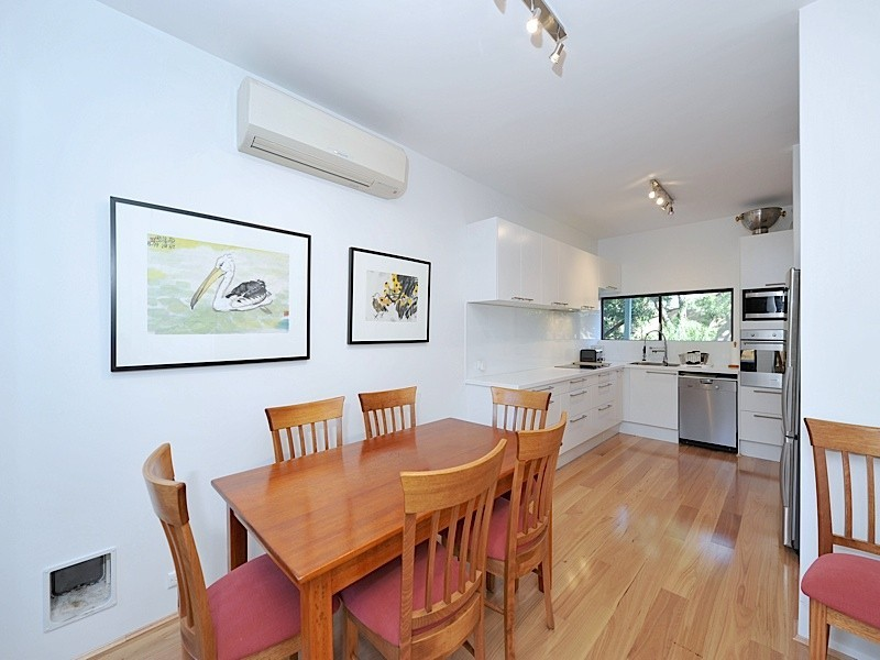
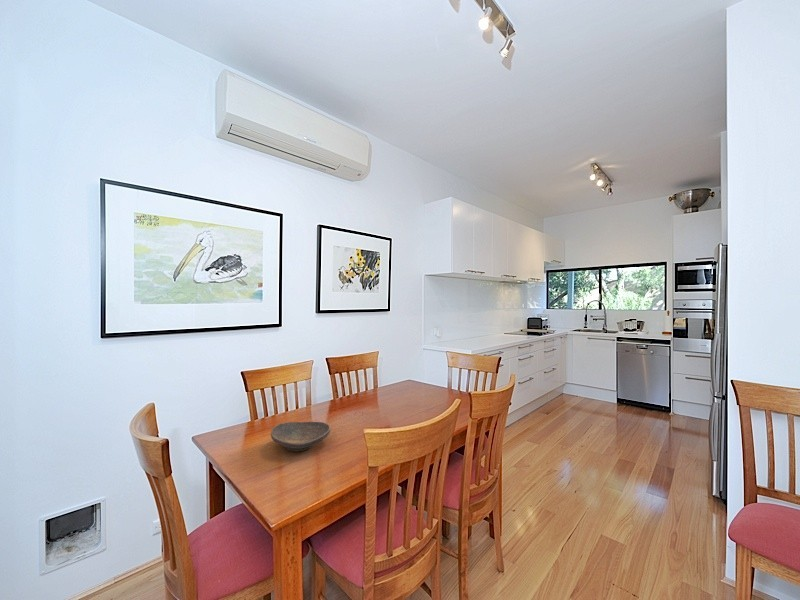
+ decorative bowl [270,421,332,452]
